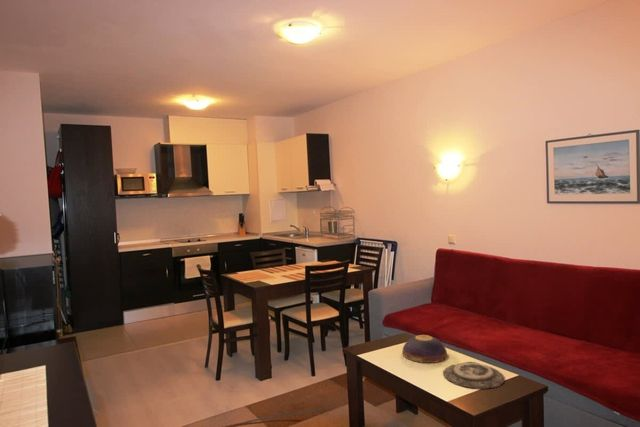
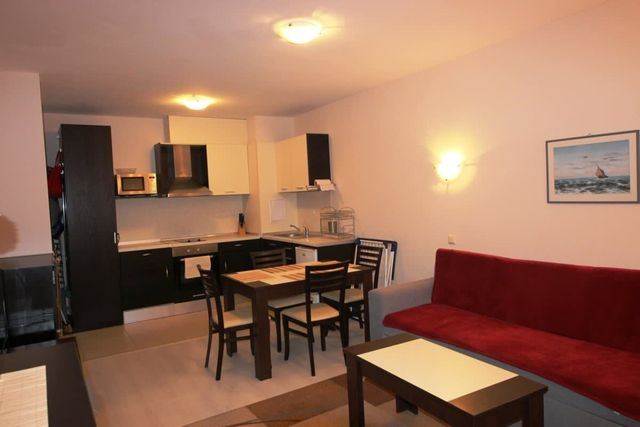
- decorative bowl [401,334,448,364]
- plate [442,361,506,390]
